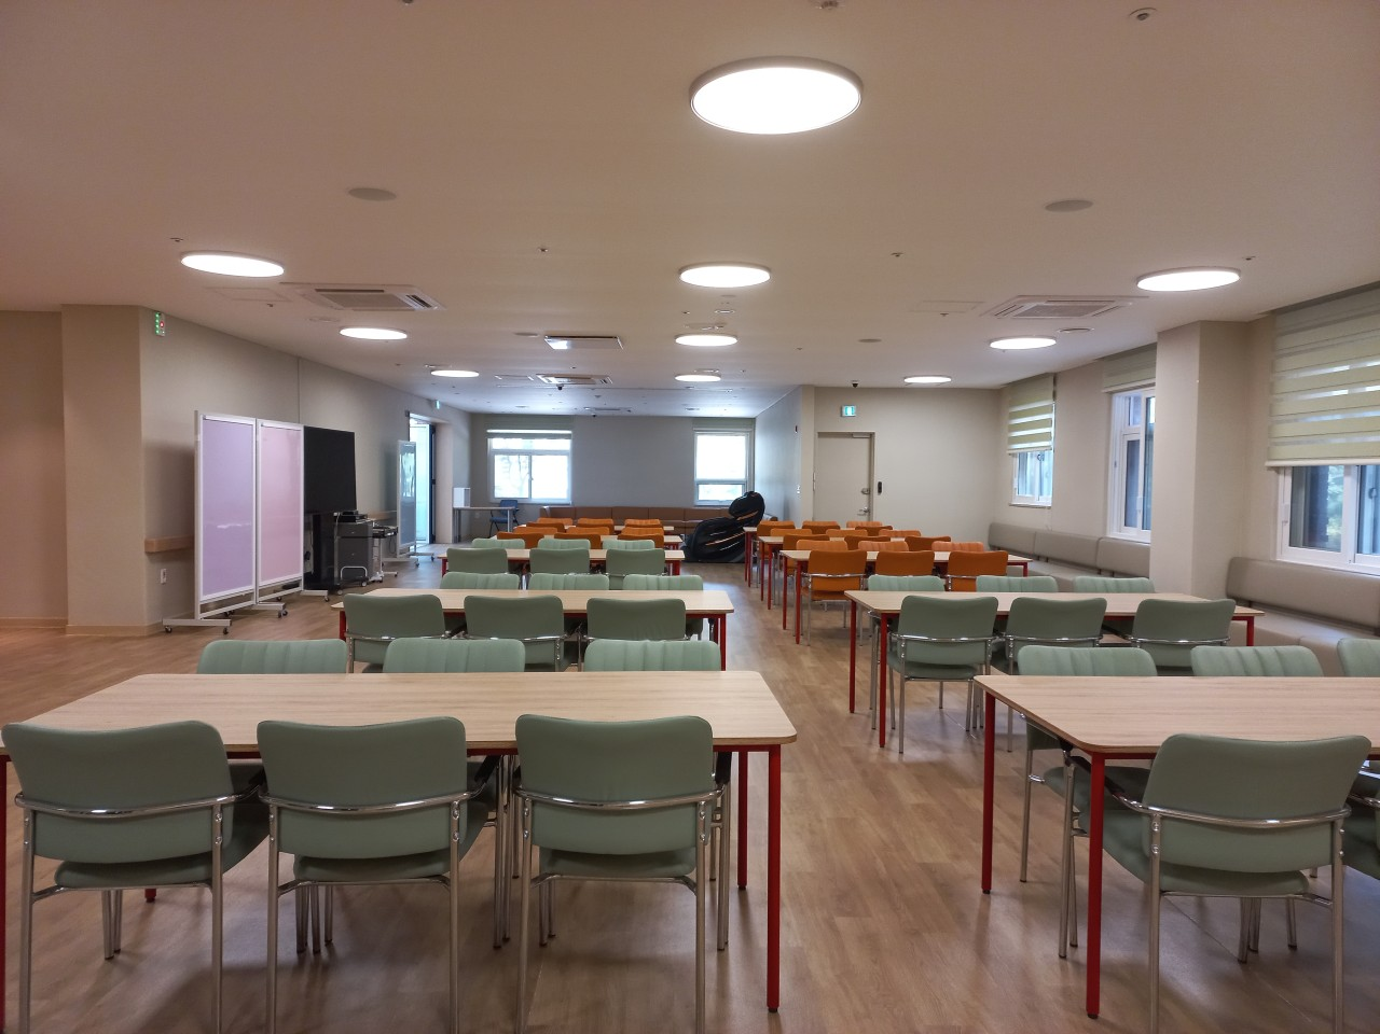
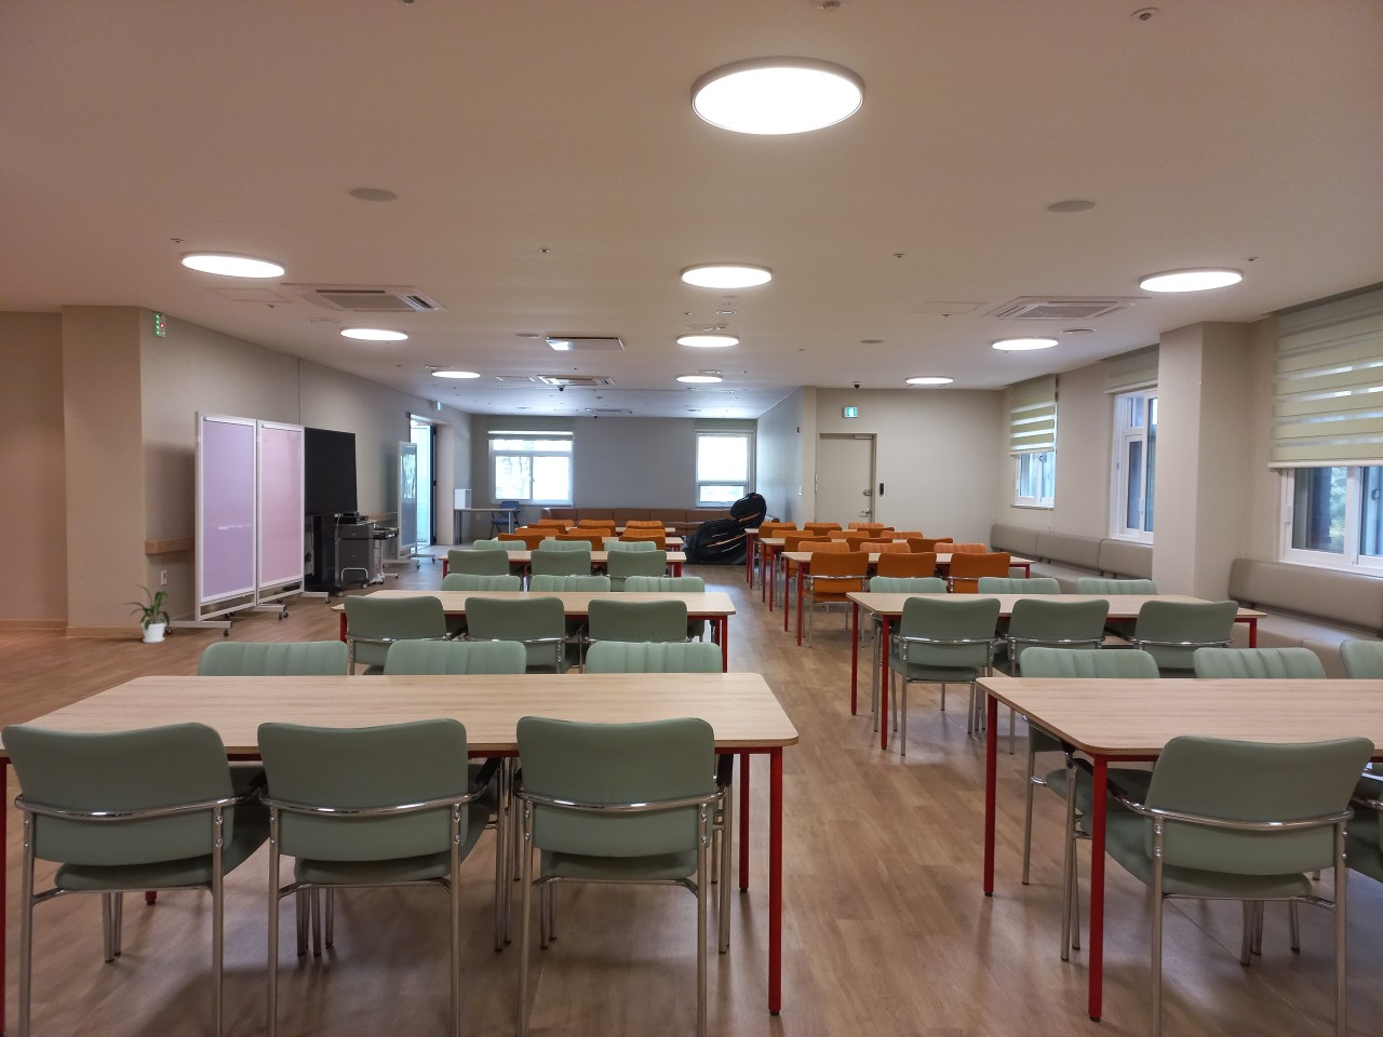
+ house plant [114,583,171,644]
